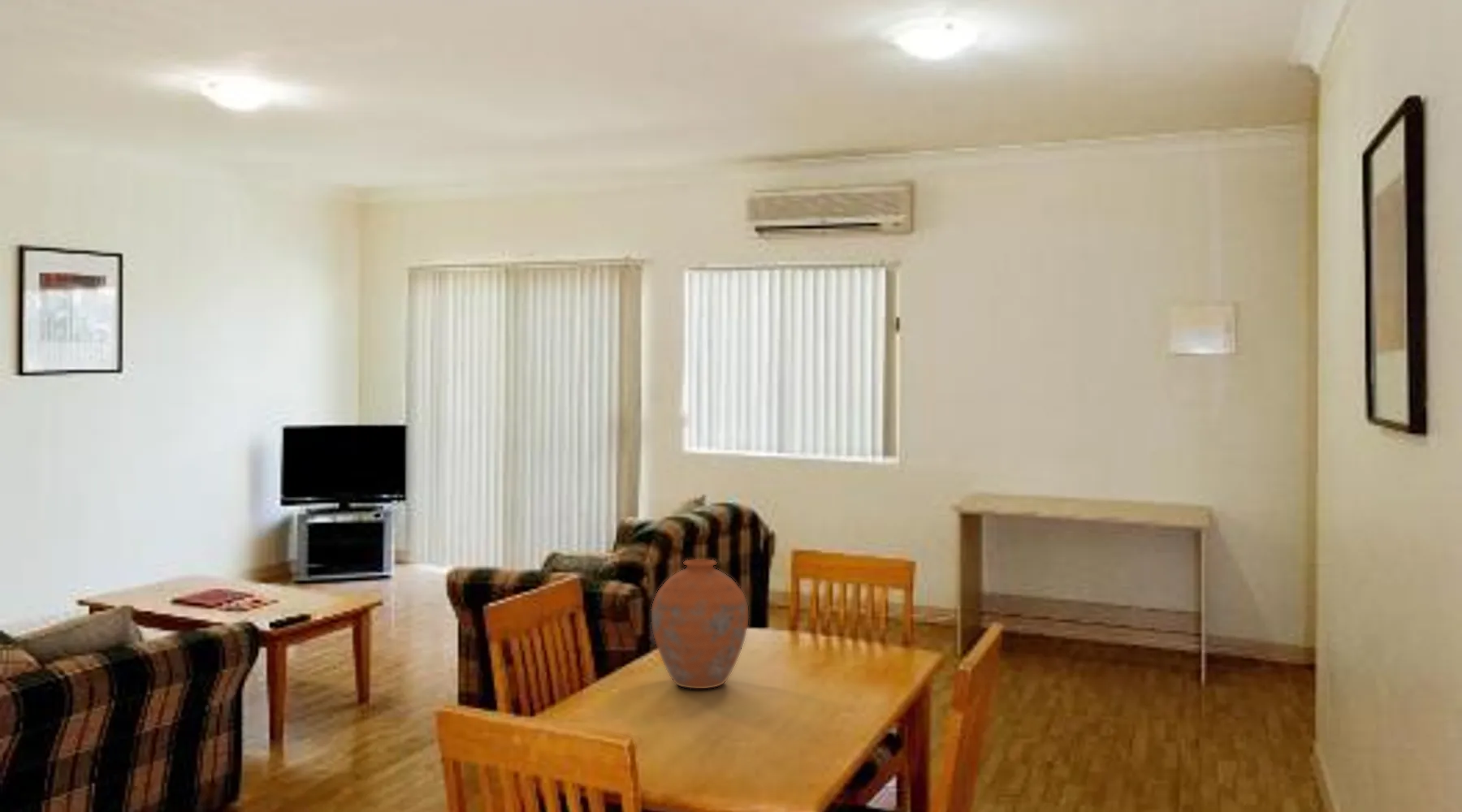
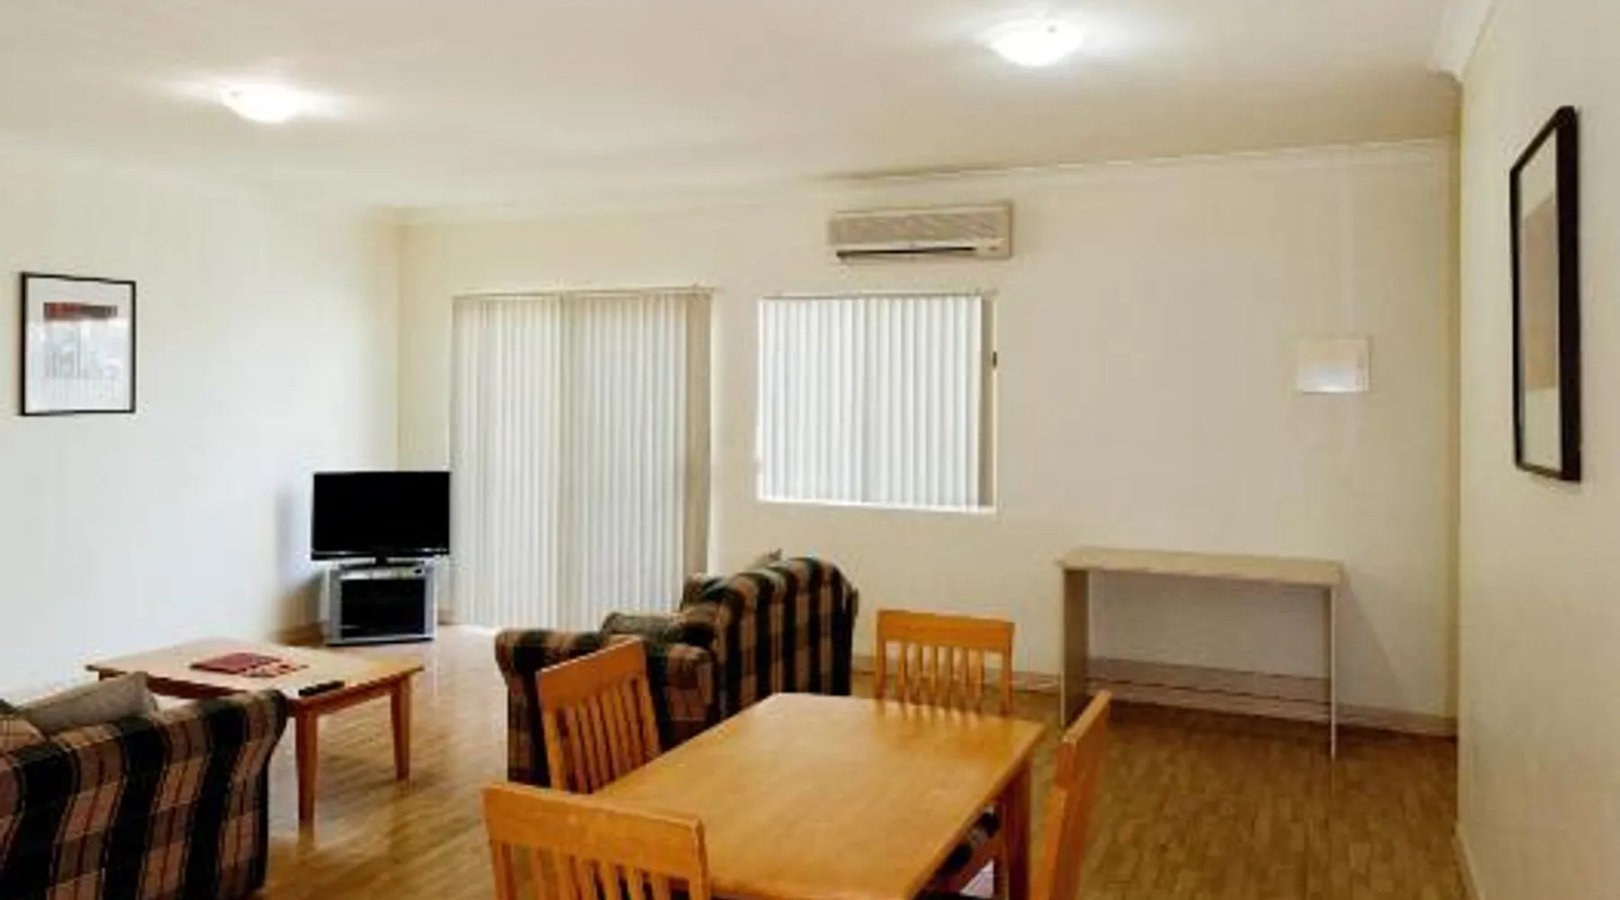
- vase [651,558,749,689]
